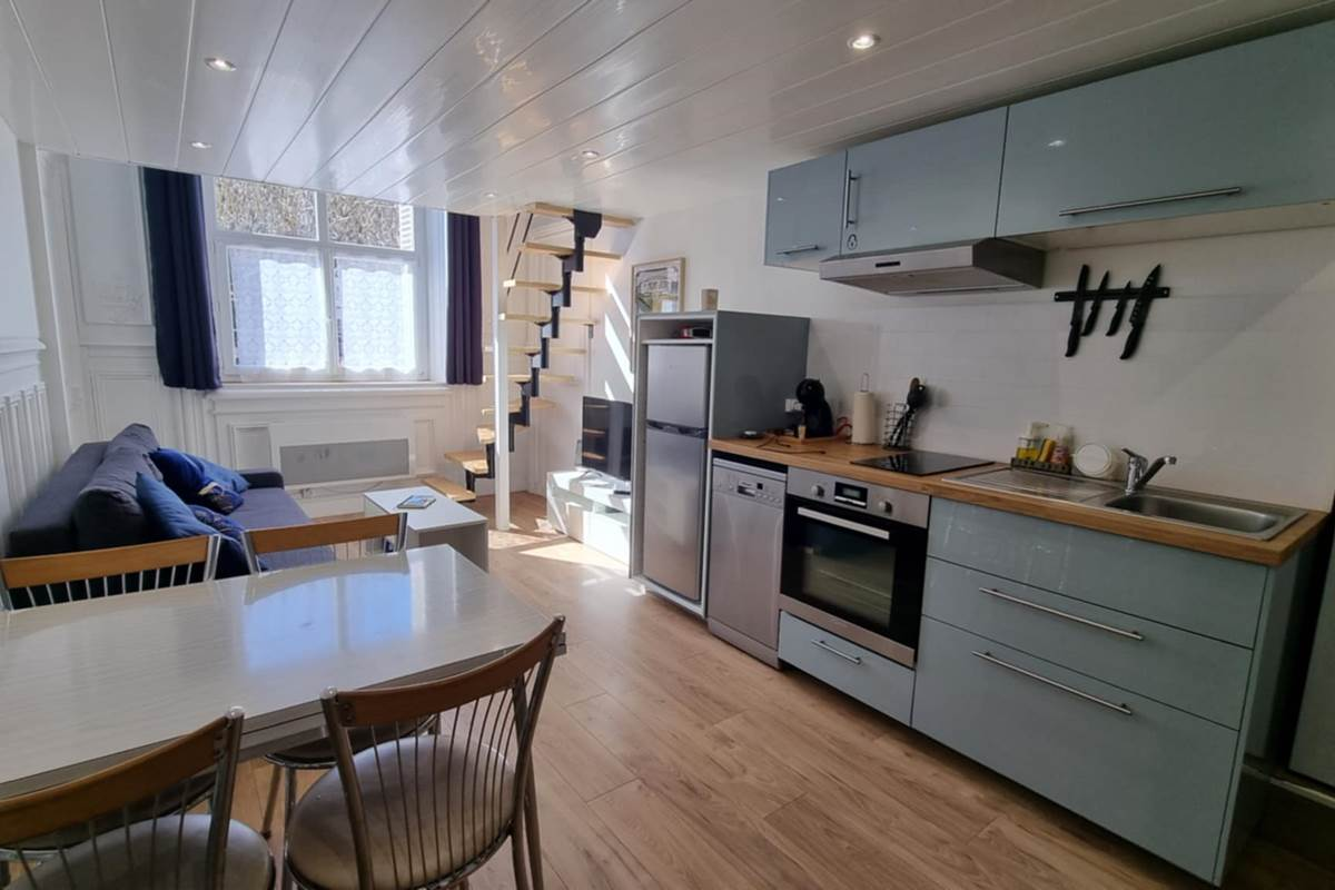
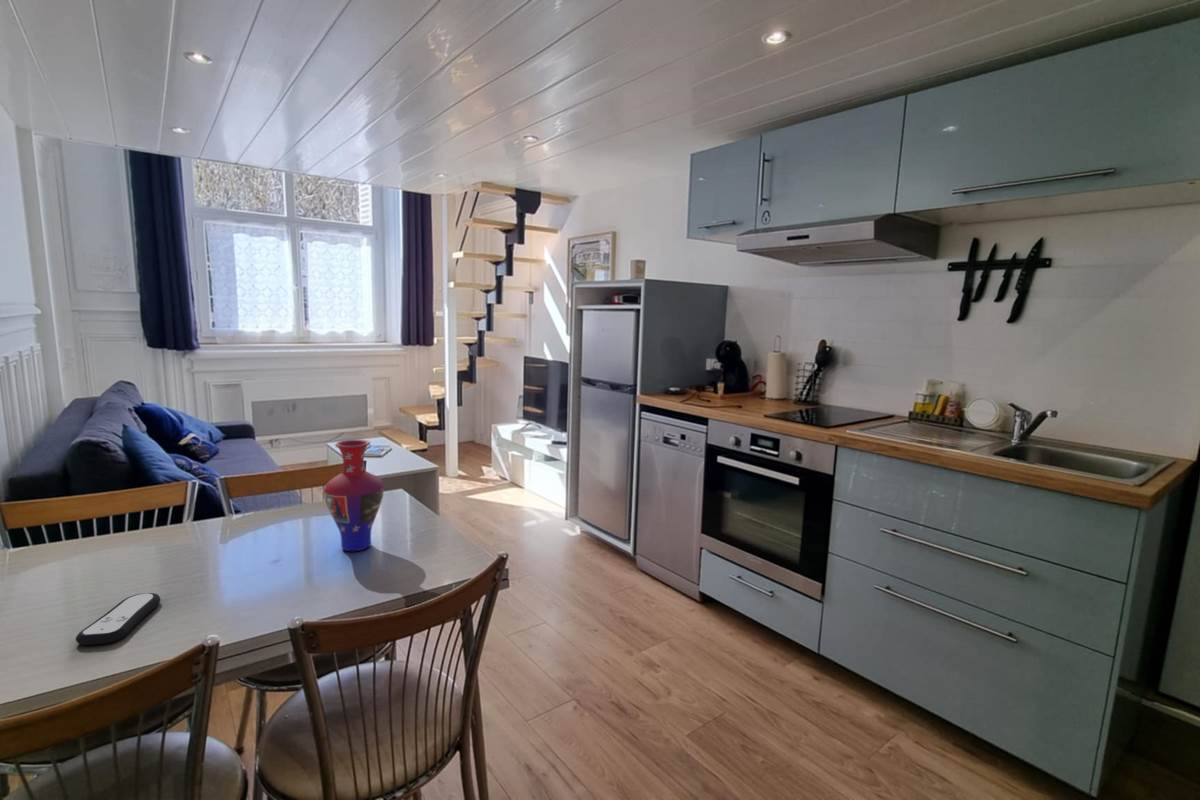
+ vase [323,439,385,552]
+ remote control [75,592,161,646]
